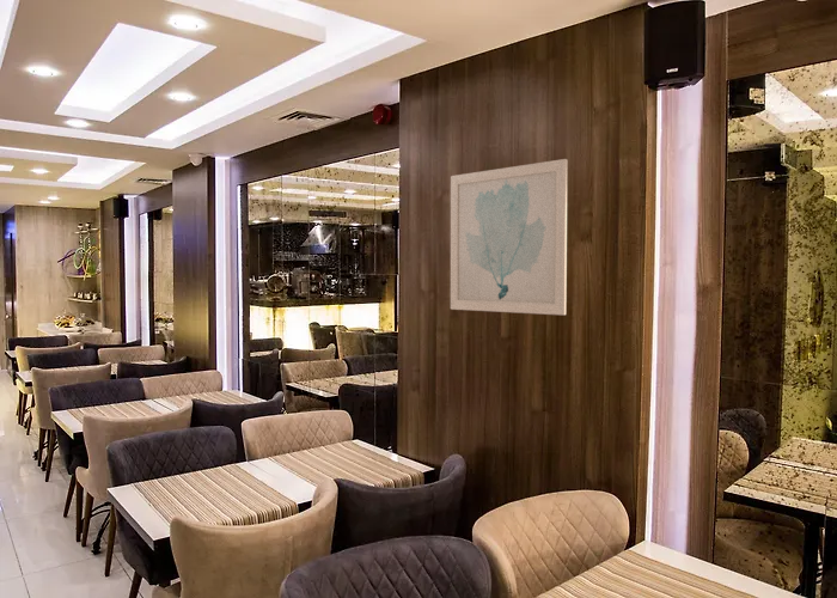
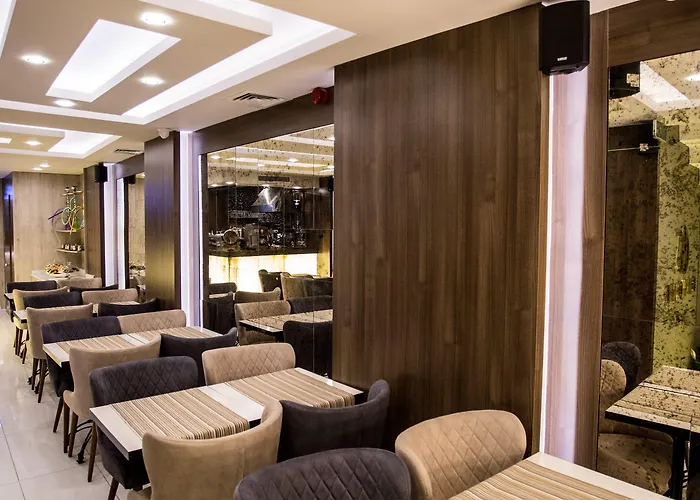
- wall art [450,158,569,316]
